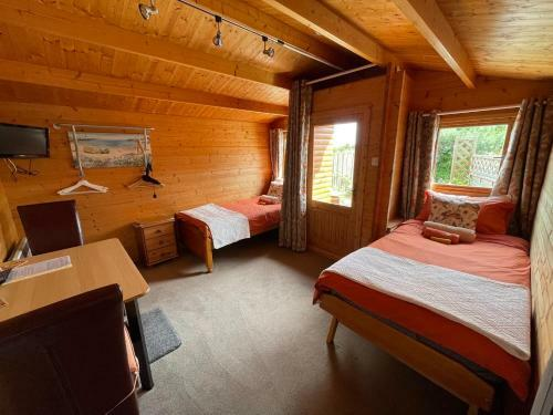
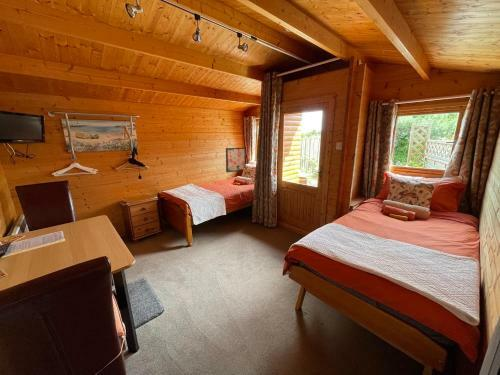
+ wall art [225,147,247,173]
